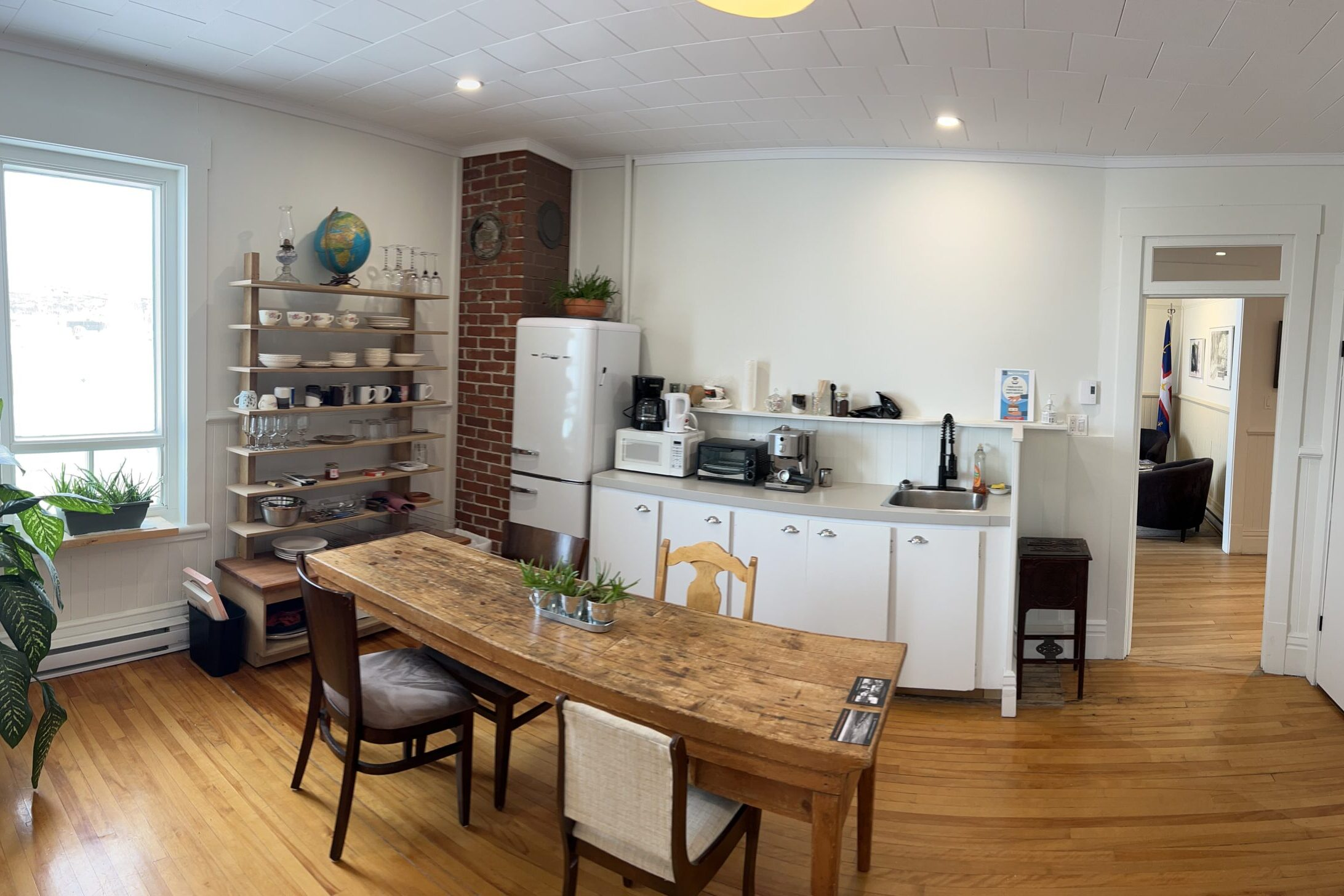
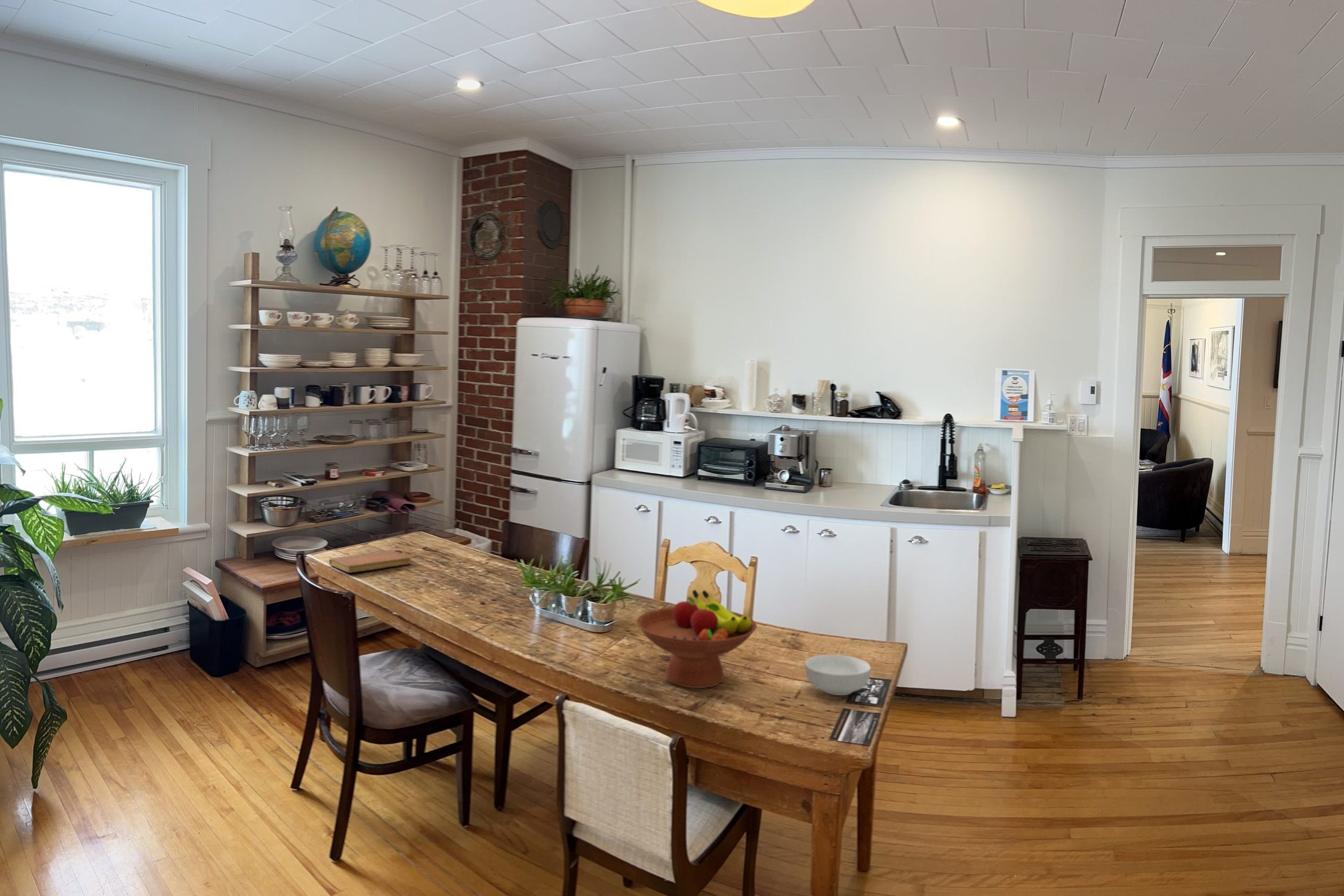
+ fruit bowl [636,589,758,689]
+ cereal bowl [804,654,871,696]
+ notebook [329,550,412,574]
